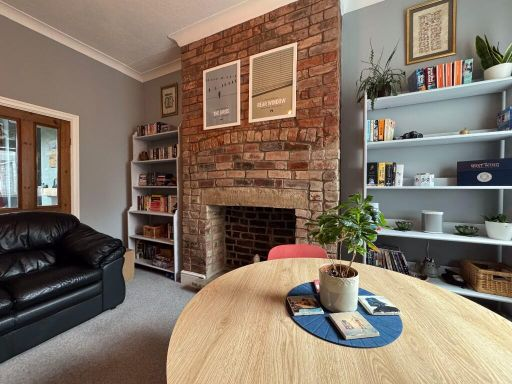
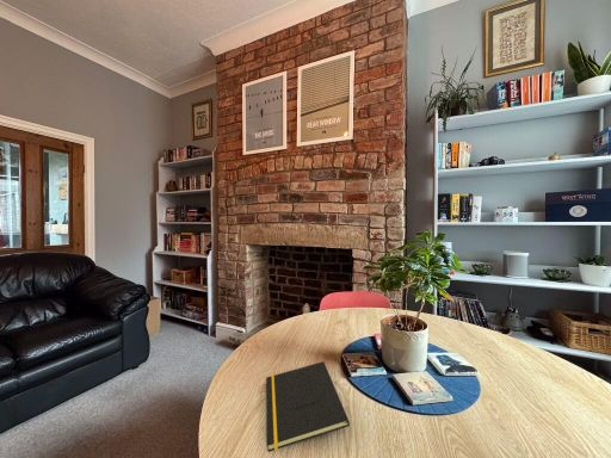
+ notepad [265,360,351,453]
